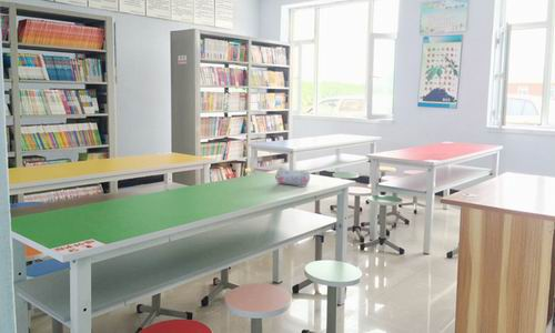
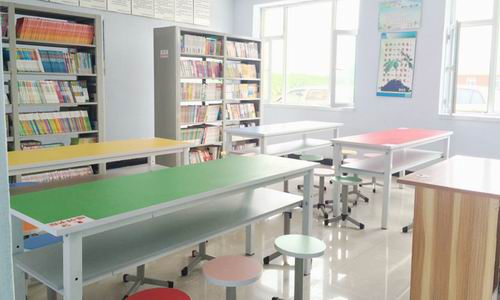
- pencil case [274,167,311,186]
